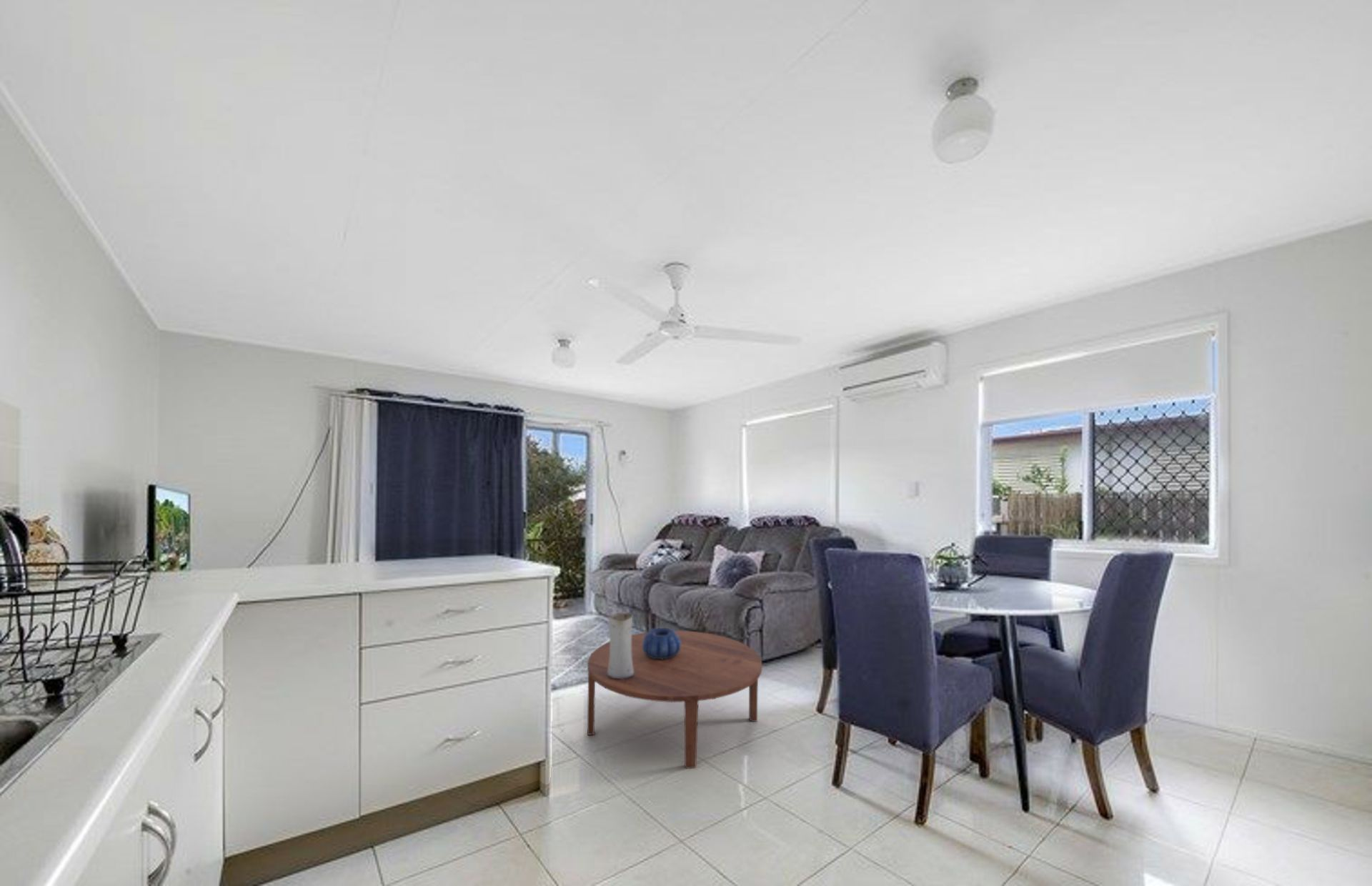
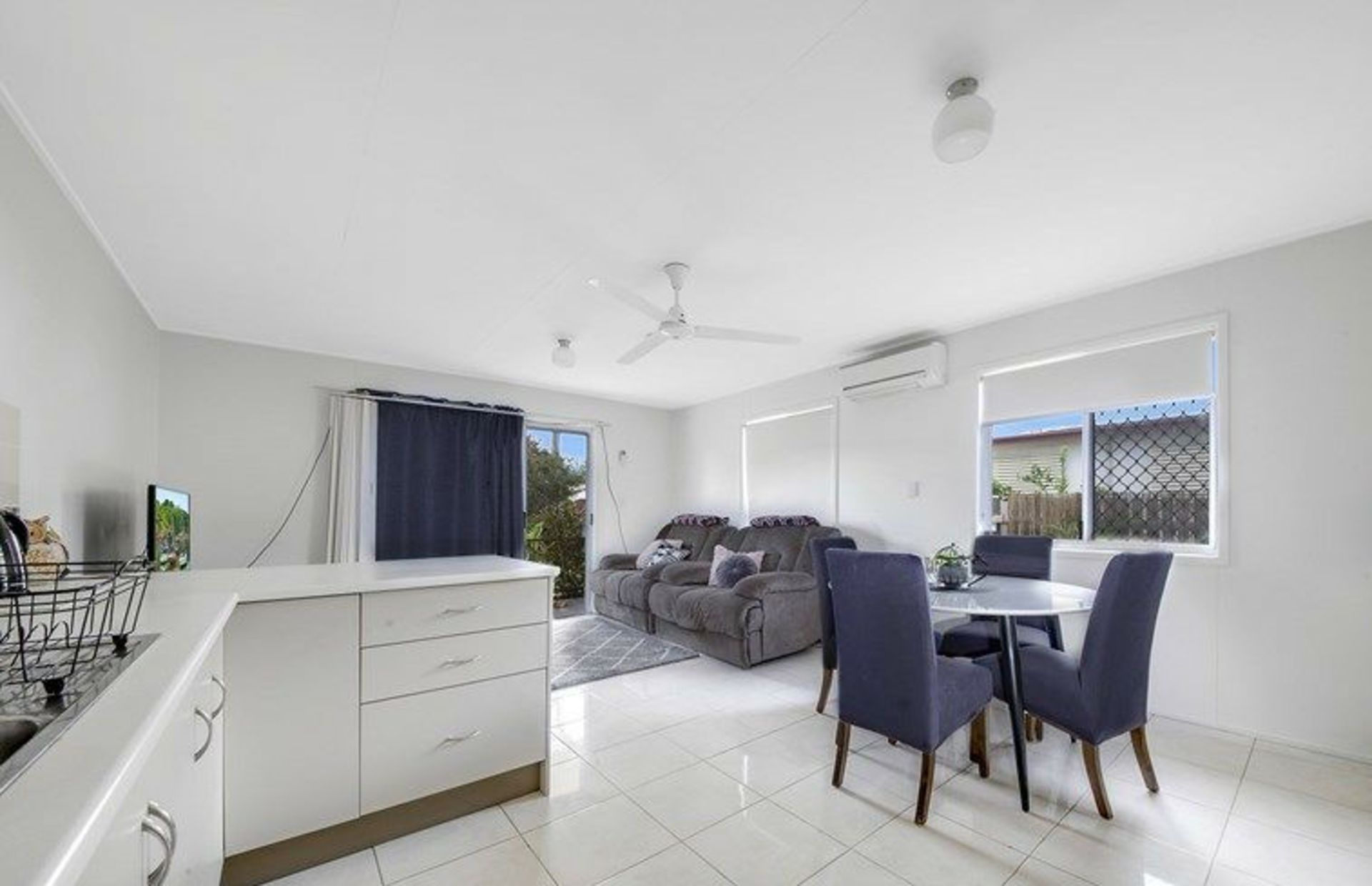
- decorative bowl [642,627,681,659]
- vase [607,612,634,680]
- coffee table [587,630,762,770]
